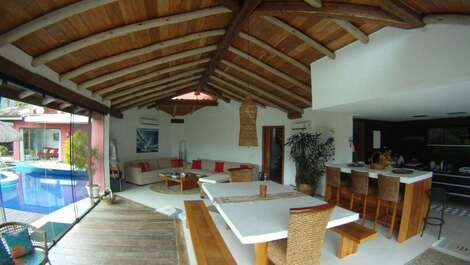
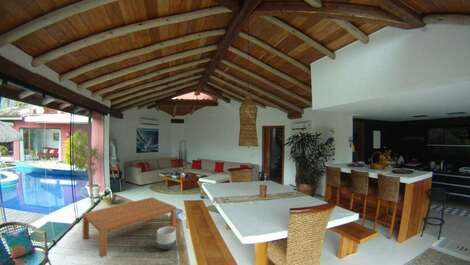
+ coffee table [81,196,177,259]
+ planter [156,225,177,251]
